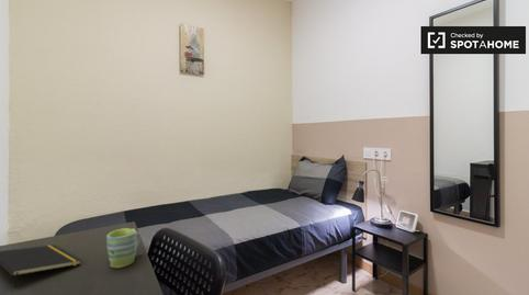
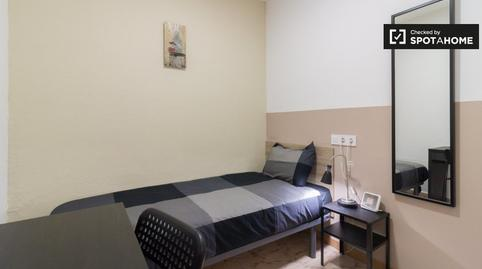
- notepad [0,243,82,290]
- mug [105,227,143,269]
